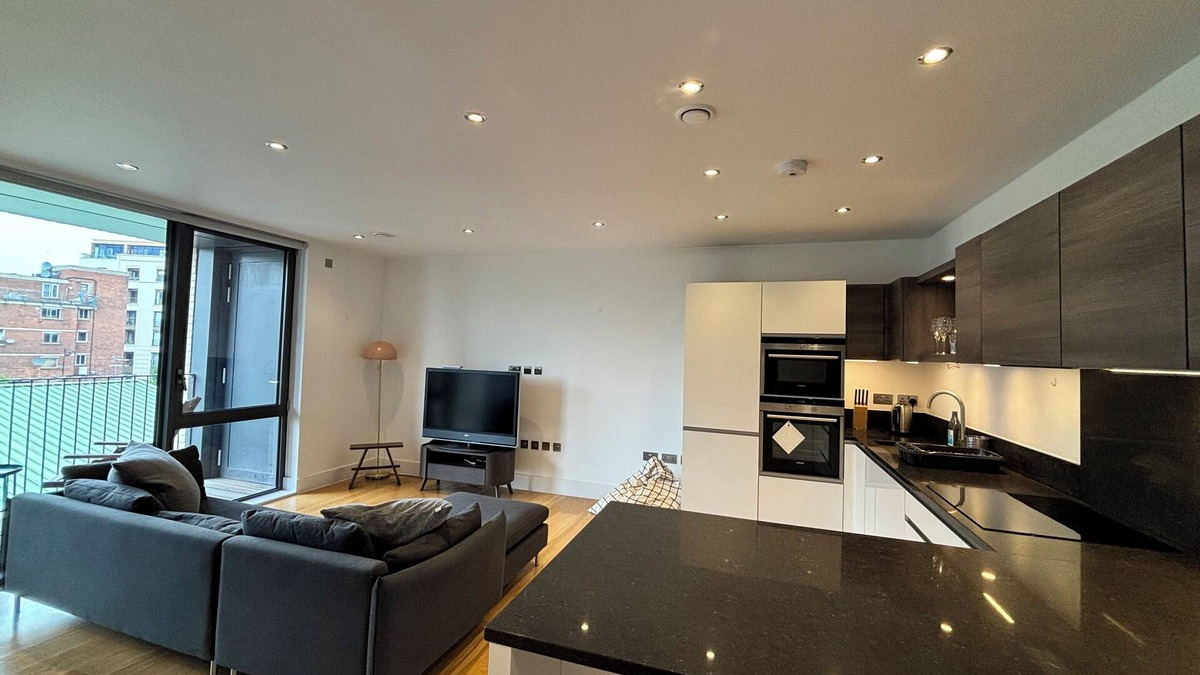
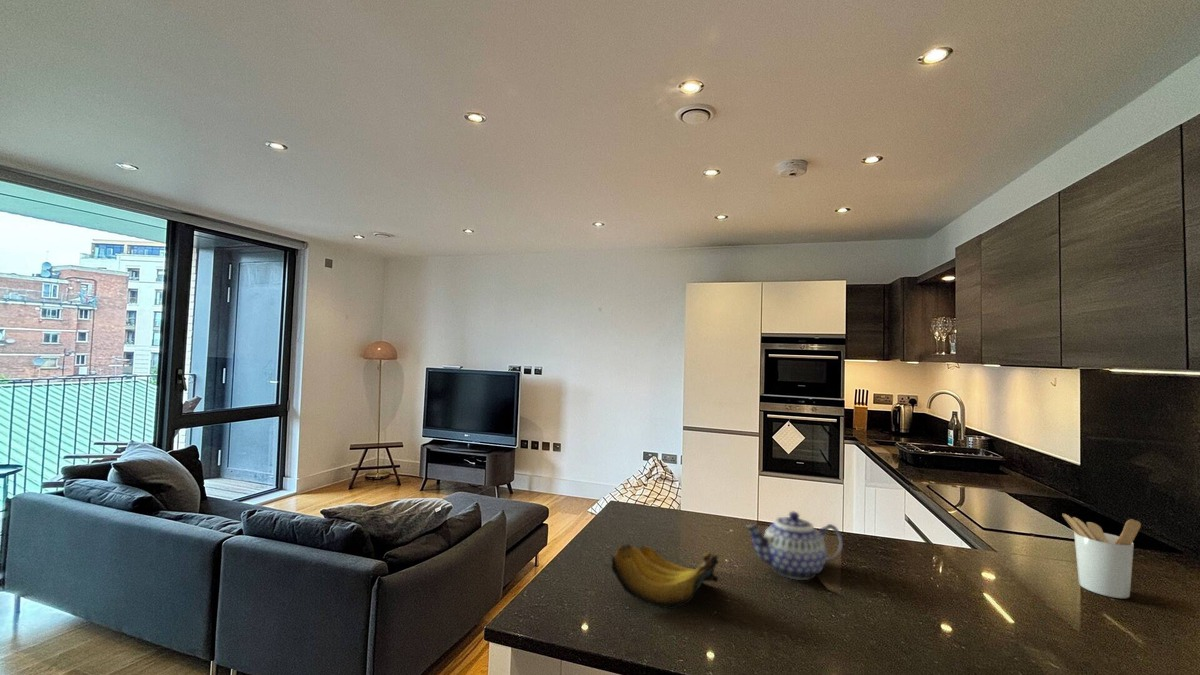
+ teapot [745,511,844,581]
+ banana bunch [609,542,720,610]
+ utensil holder [1061,513,1142,599]
